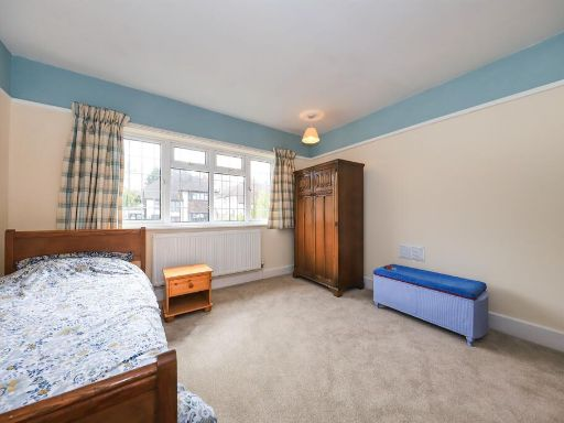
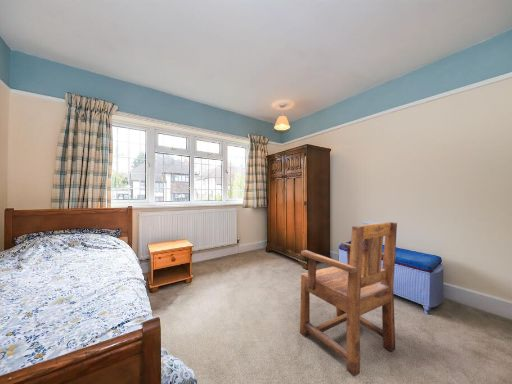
+ armchair [299,221,398,378]
